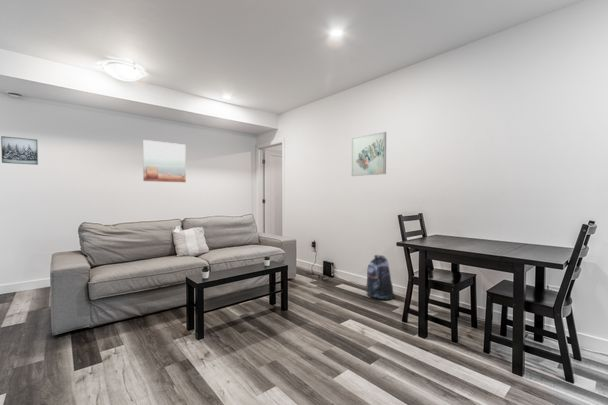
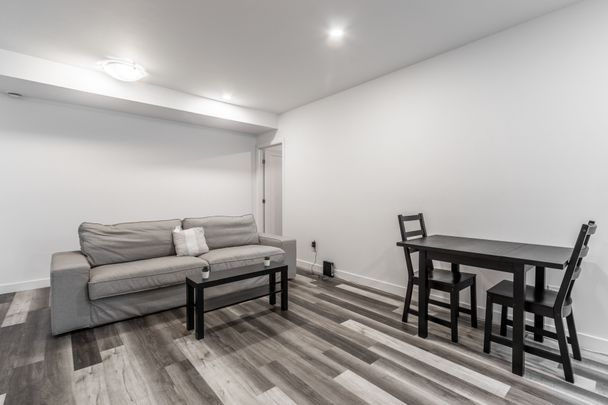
- wall art [0,135,39,166]
- wall art [351,131,387,177]
- backpack [365,254,394,301]
- wall art [142,139,187,183]
